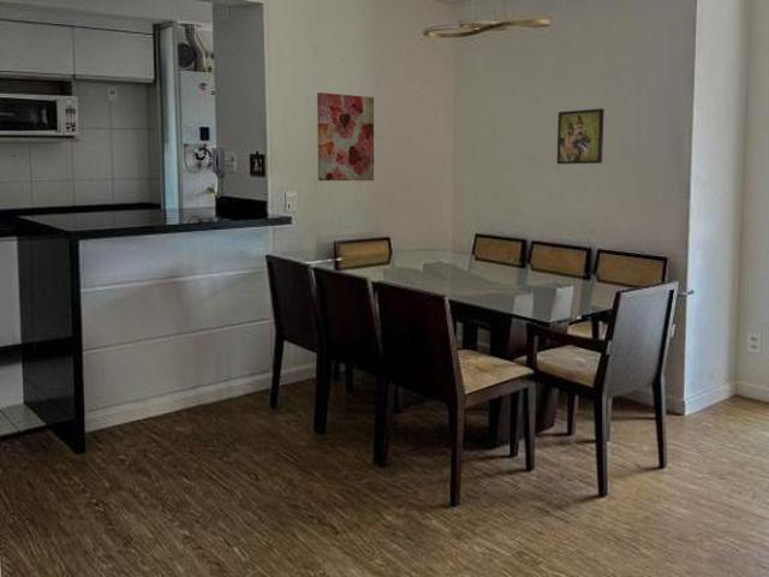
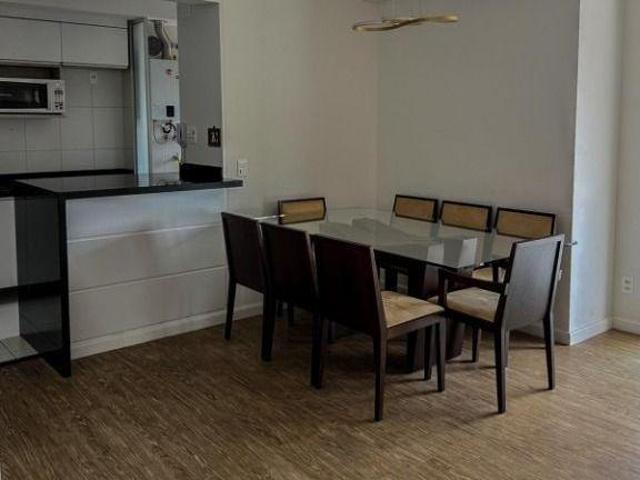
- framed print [556,107,606,165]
- wall art [316,91,375,182]
